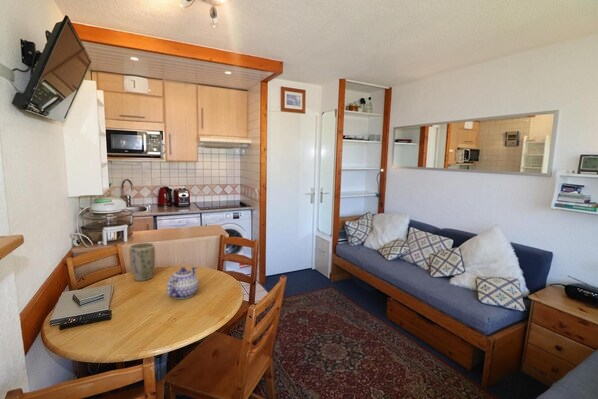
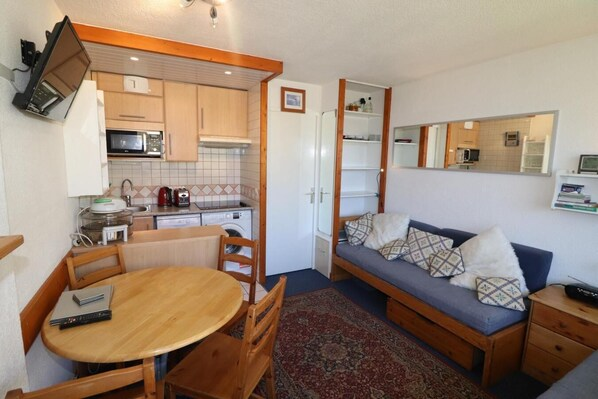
- teapot [166,266,199,300]
- plant pot [128,242,156,282]
